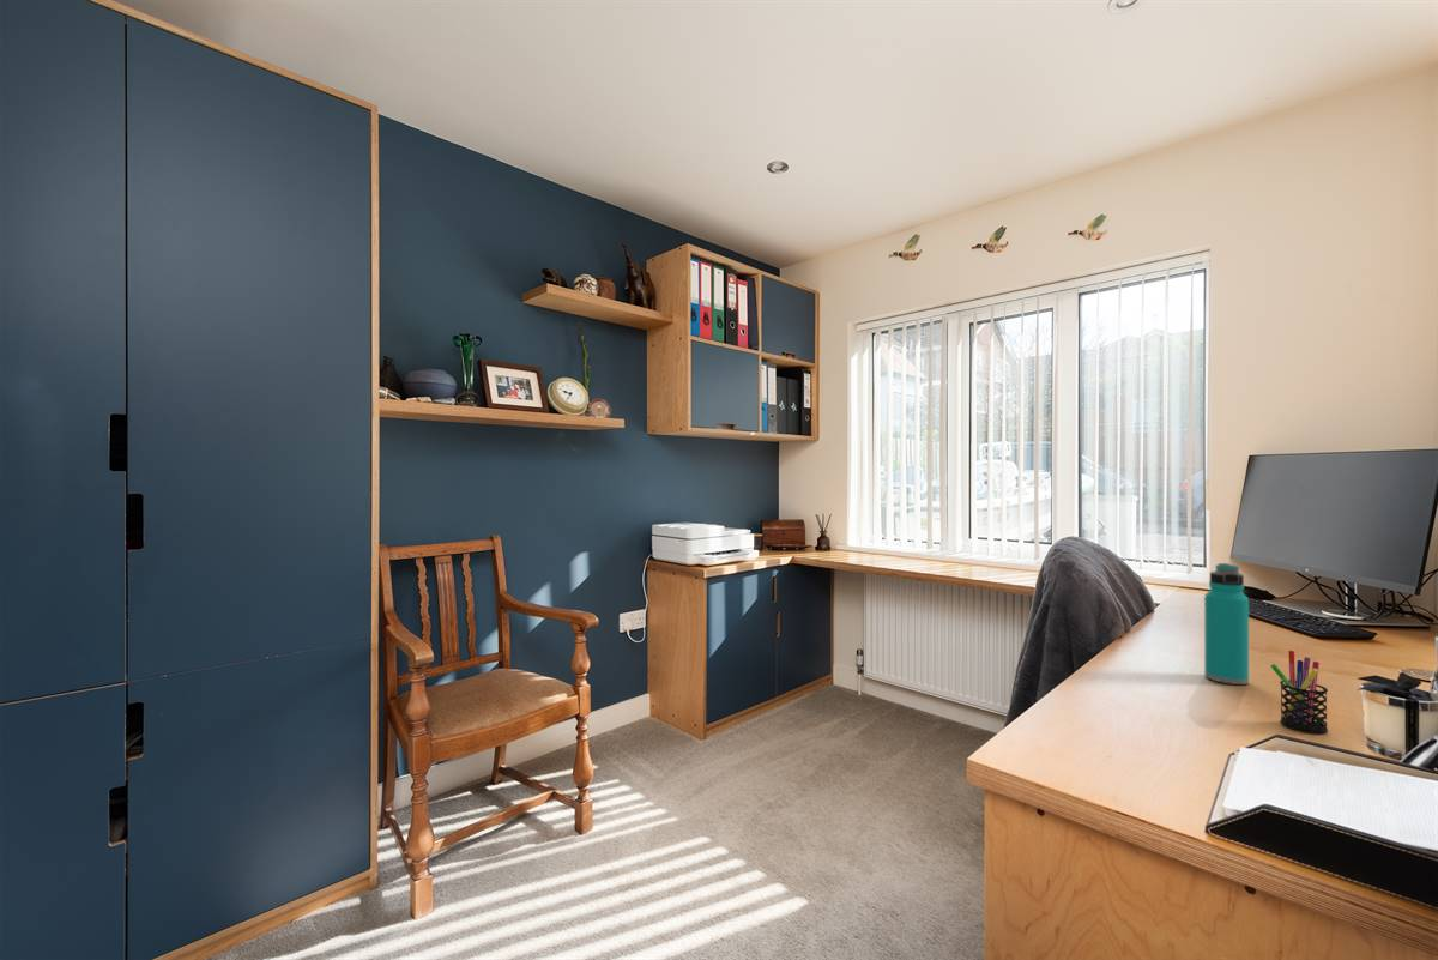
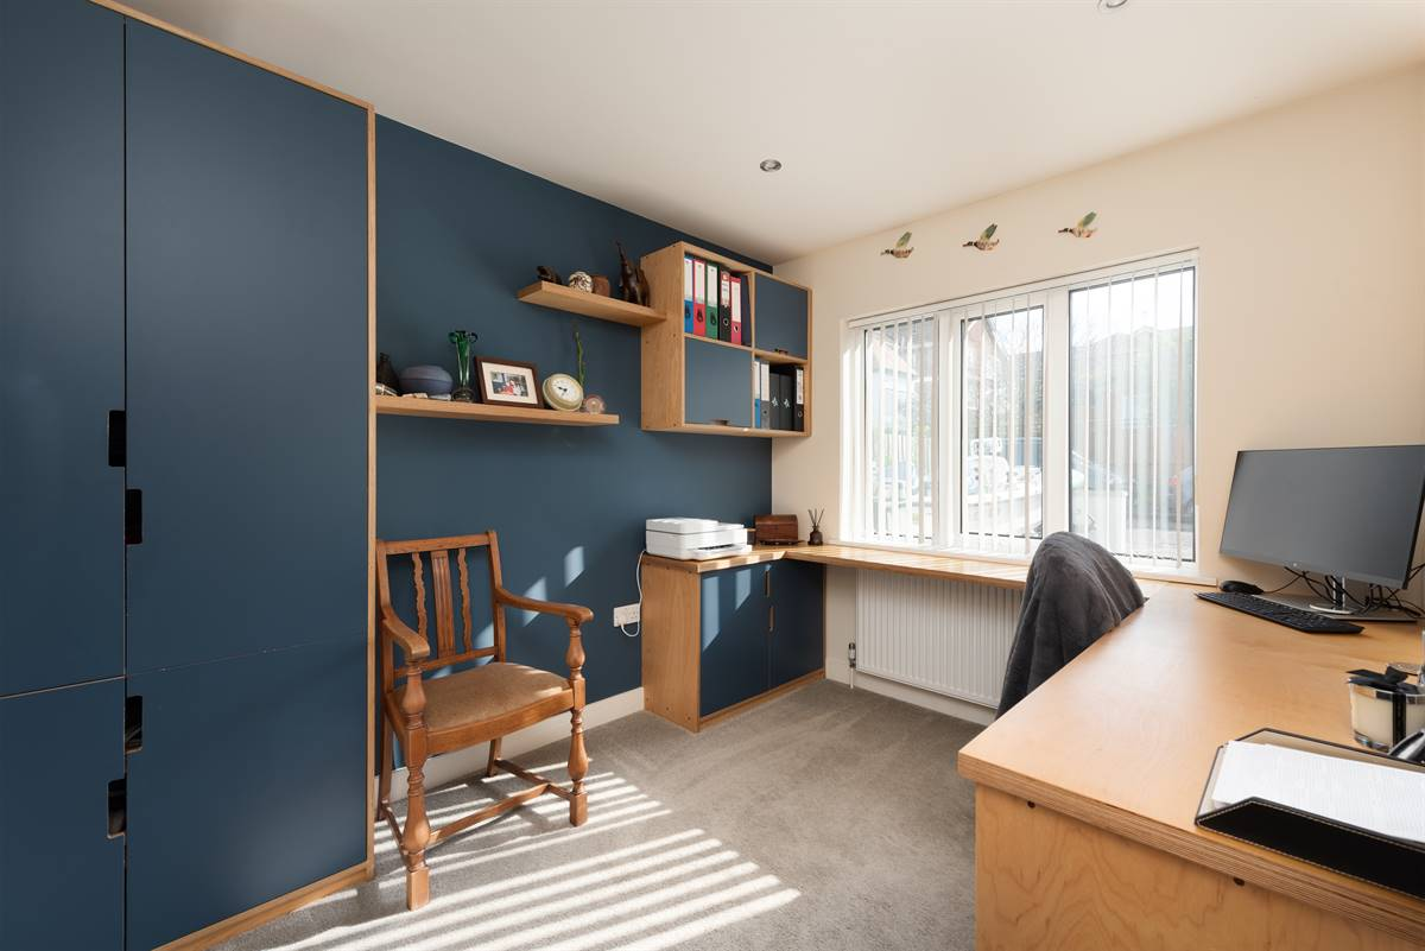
- water bottle [1203,562,1250,686]
- pen holder [1269,650,1329,735]
